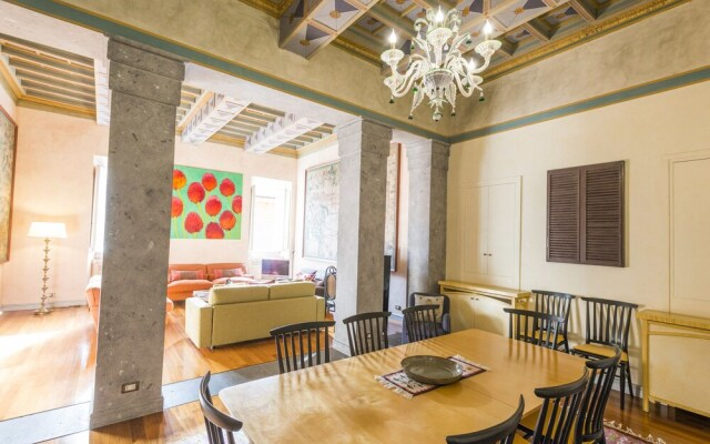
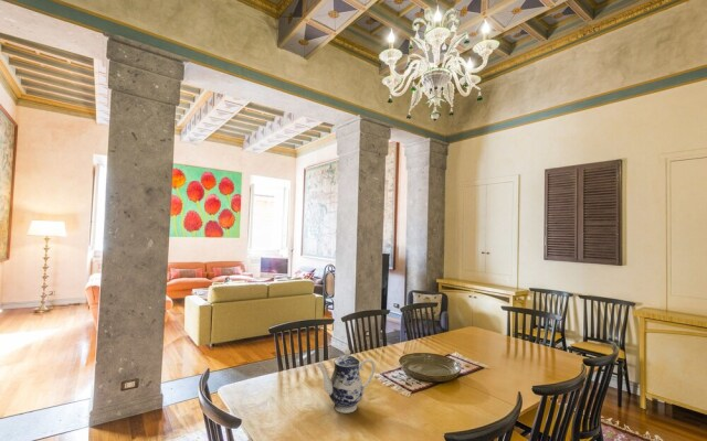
+ teapot [316,347,377,415]
